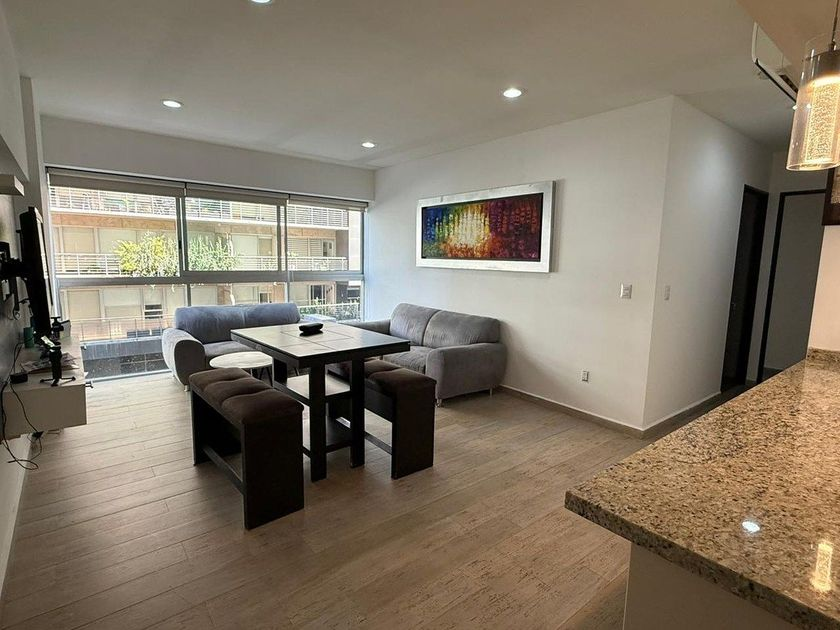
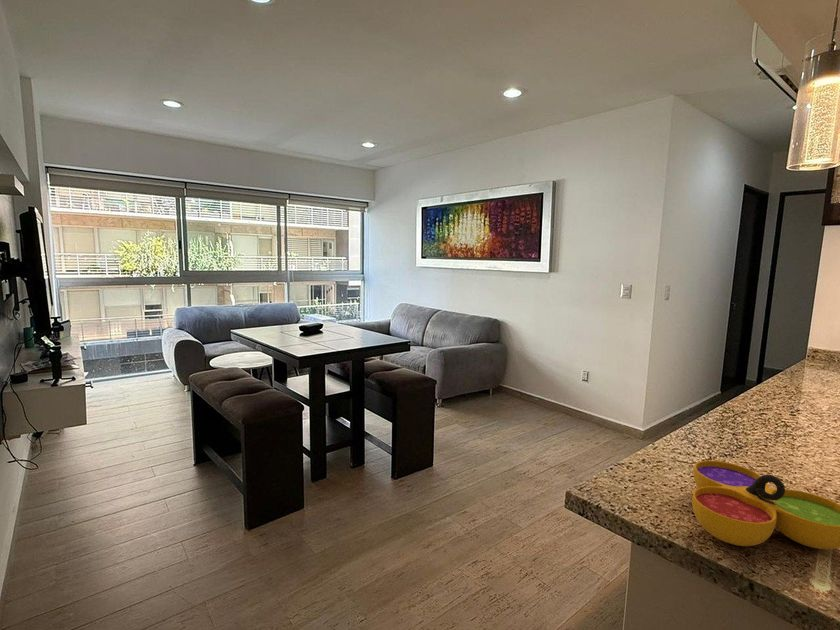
+ decorative bowl [691,460,840,550]
